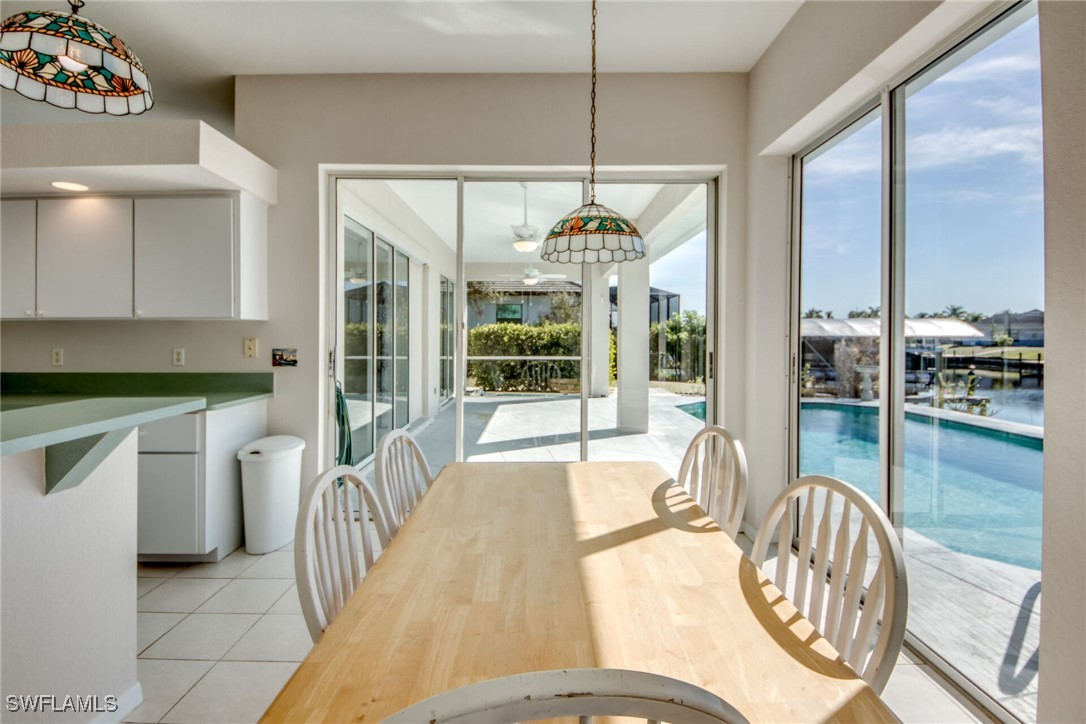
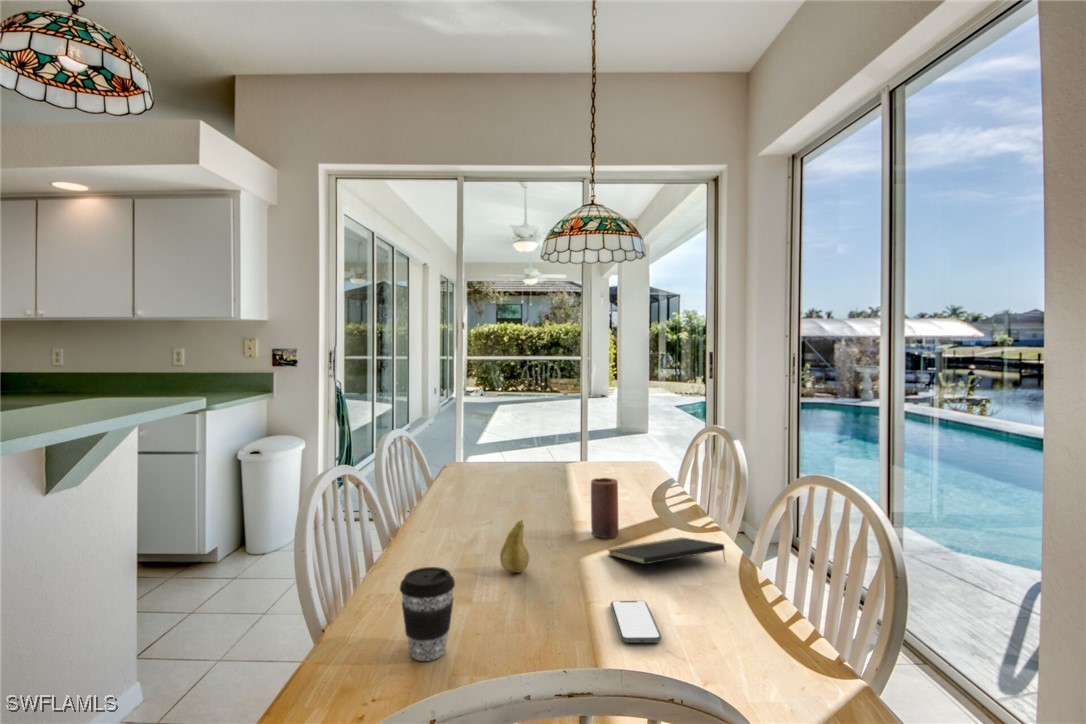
+ candle [590,477,620,539]
+ fruit [499,519,530,574]
+ coffee cup [399,566,456,662]
+ notepad [606,536,727,565]
+ smartphone [610,600,663,644]
